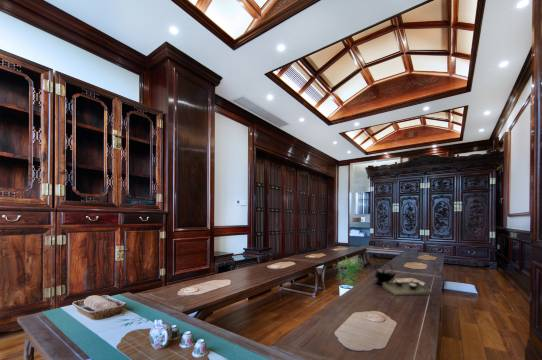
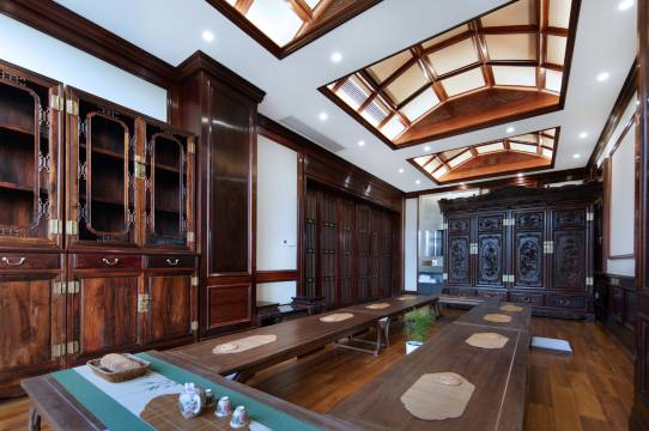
- tea set [373,261,433,296]
